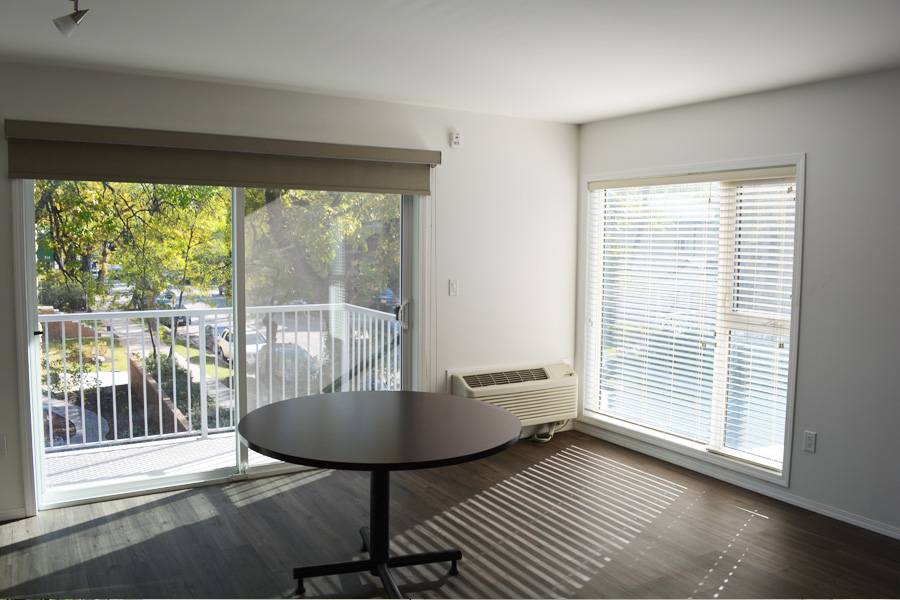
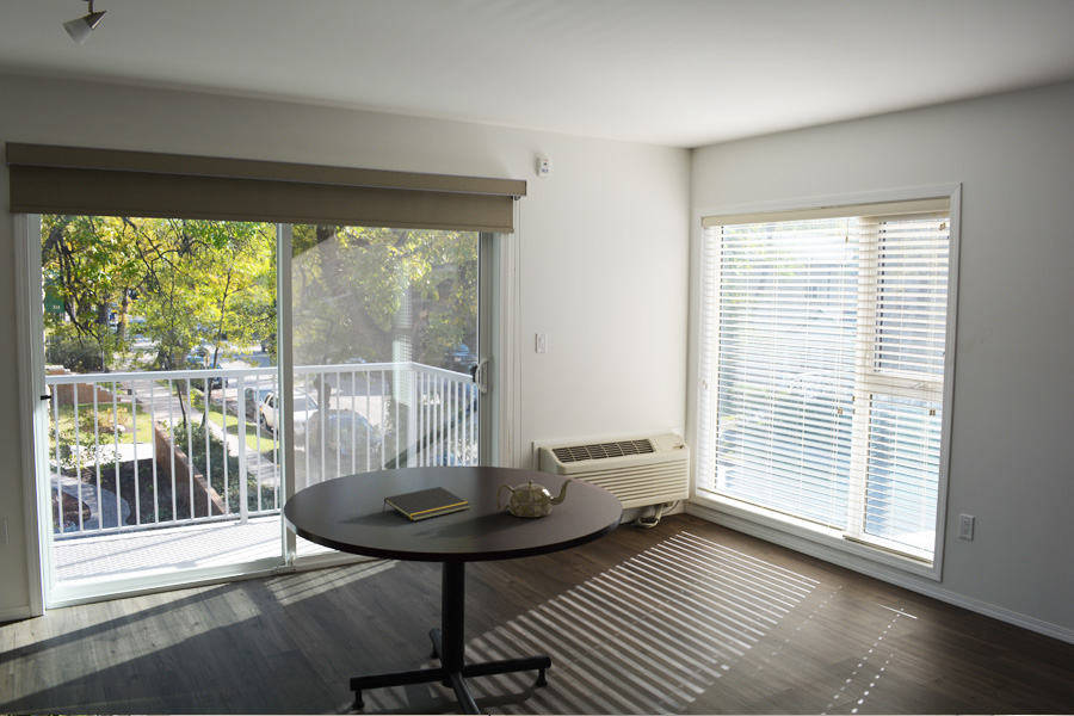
+ notepad [382,486,471,523]
+ teapot [495,479,573,518]
